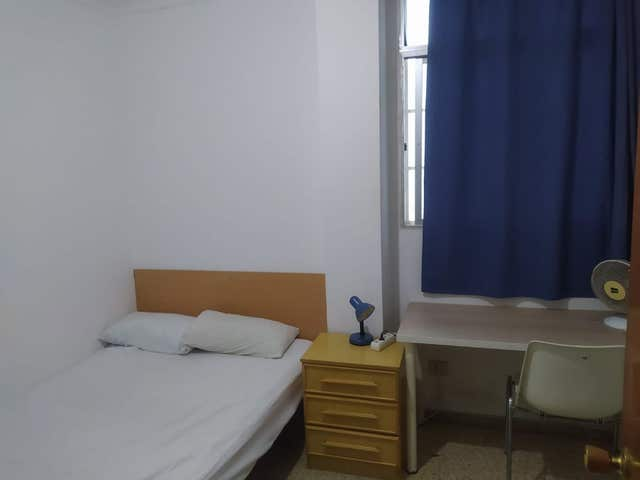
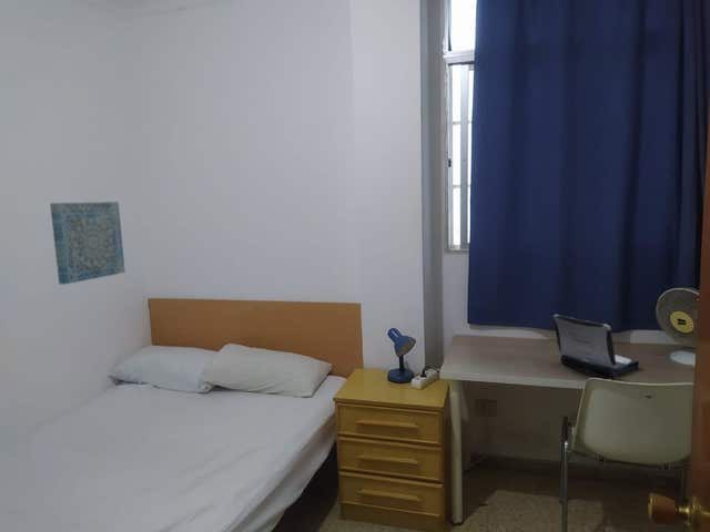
+ wall art [49,201,126,286]
+ laptop [552,314,640,381]
